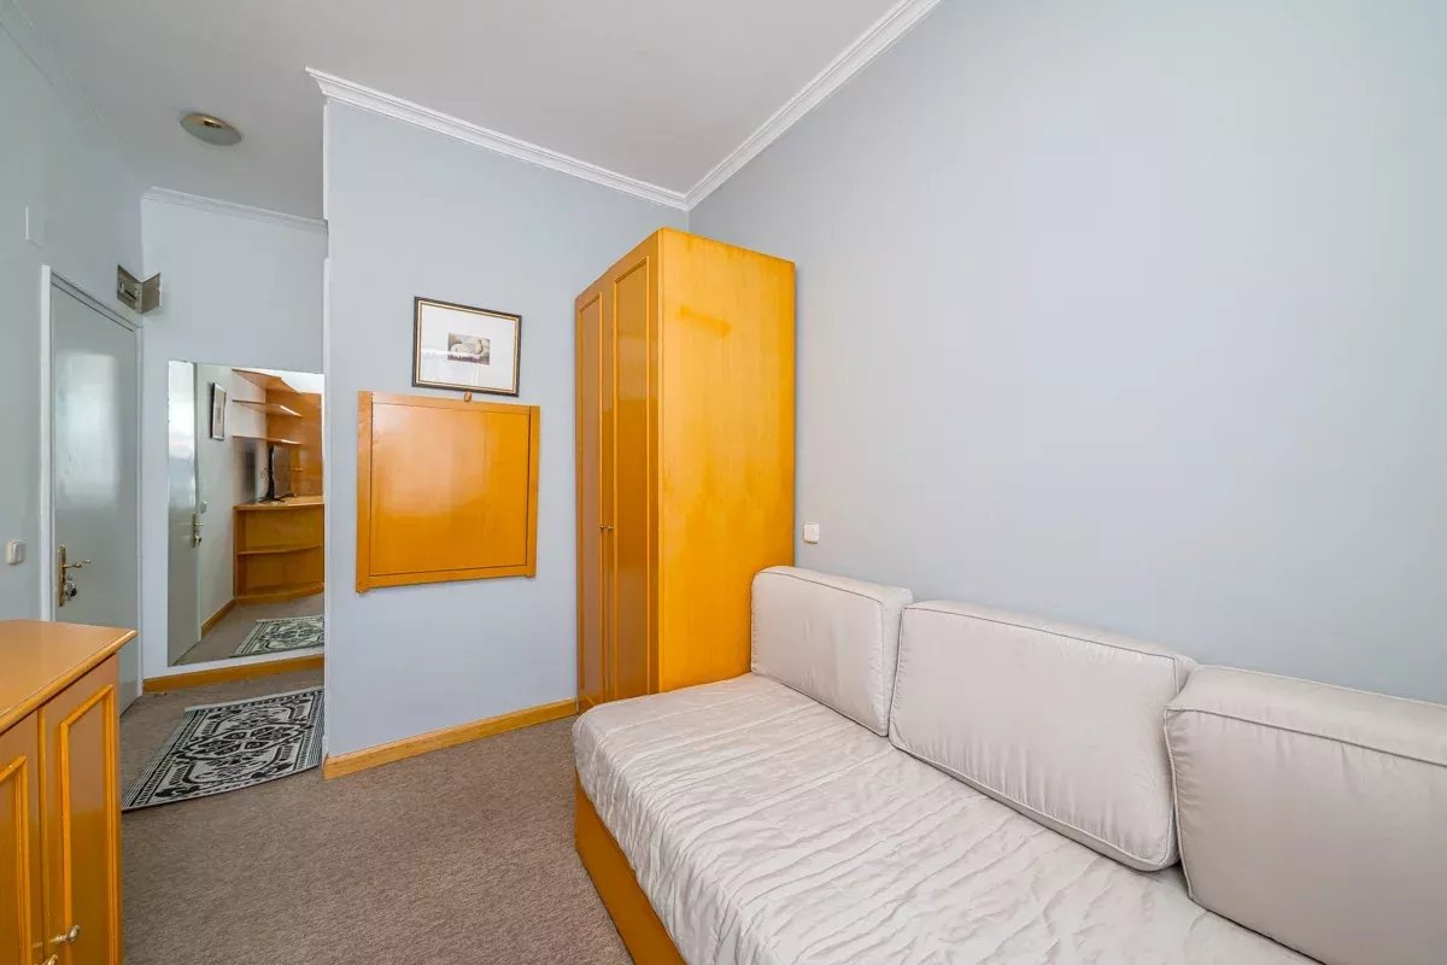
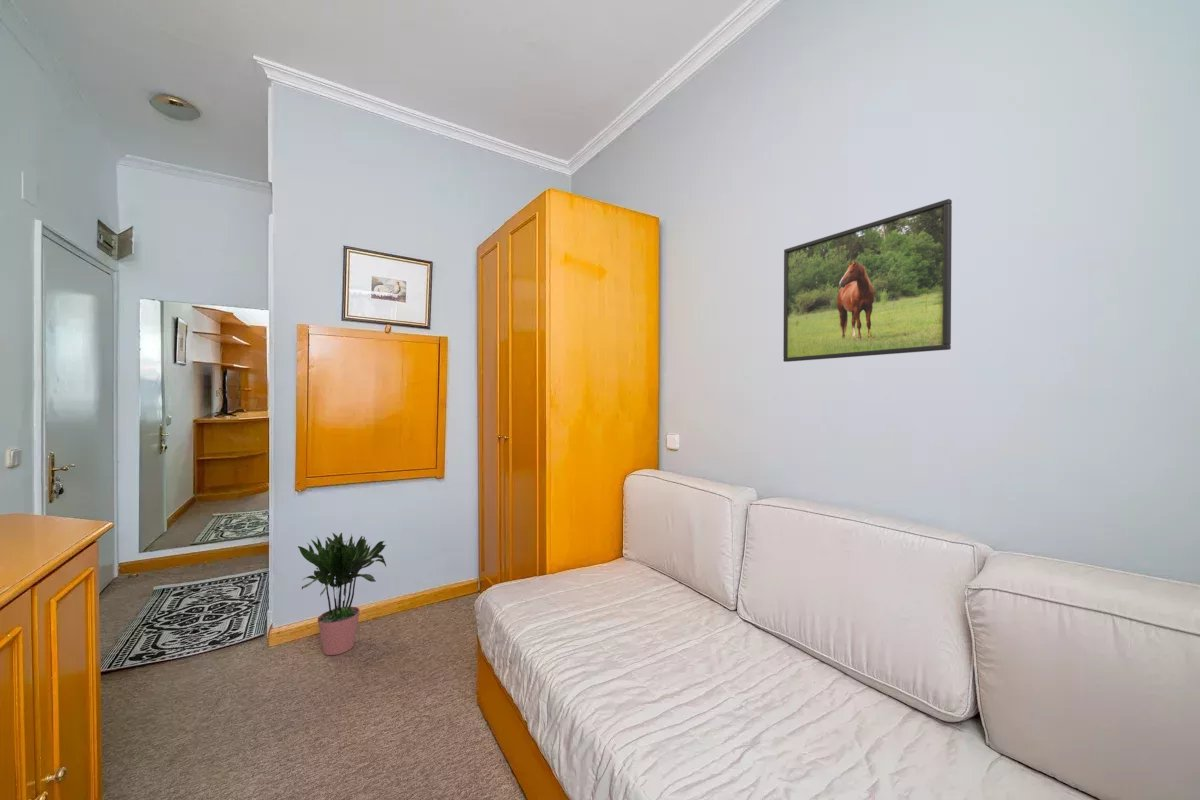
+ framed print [782,198,953,363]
+ potted plant [297,532,387,656]
